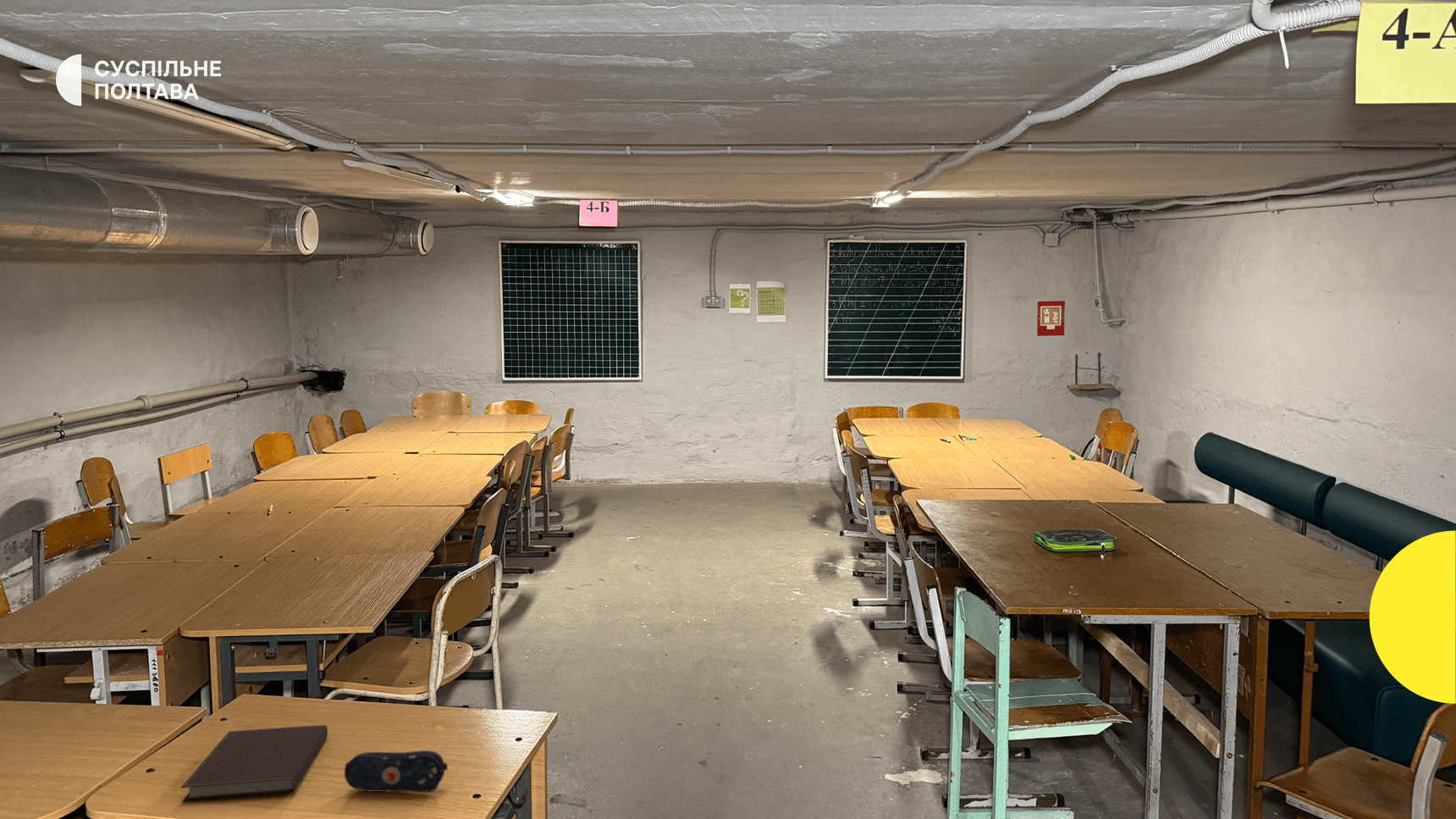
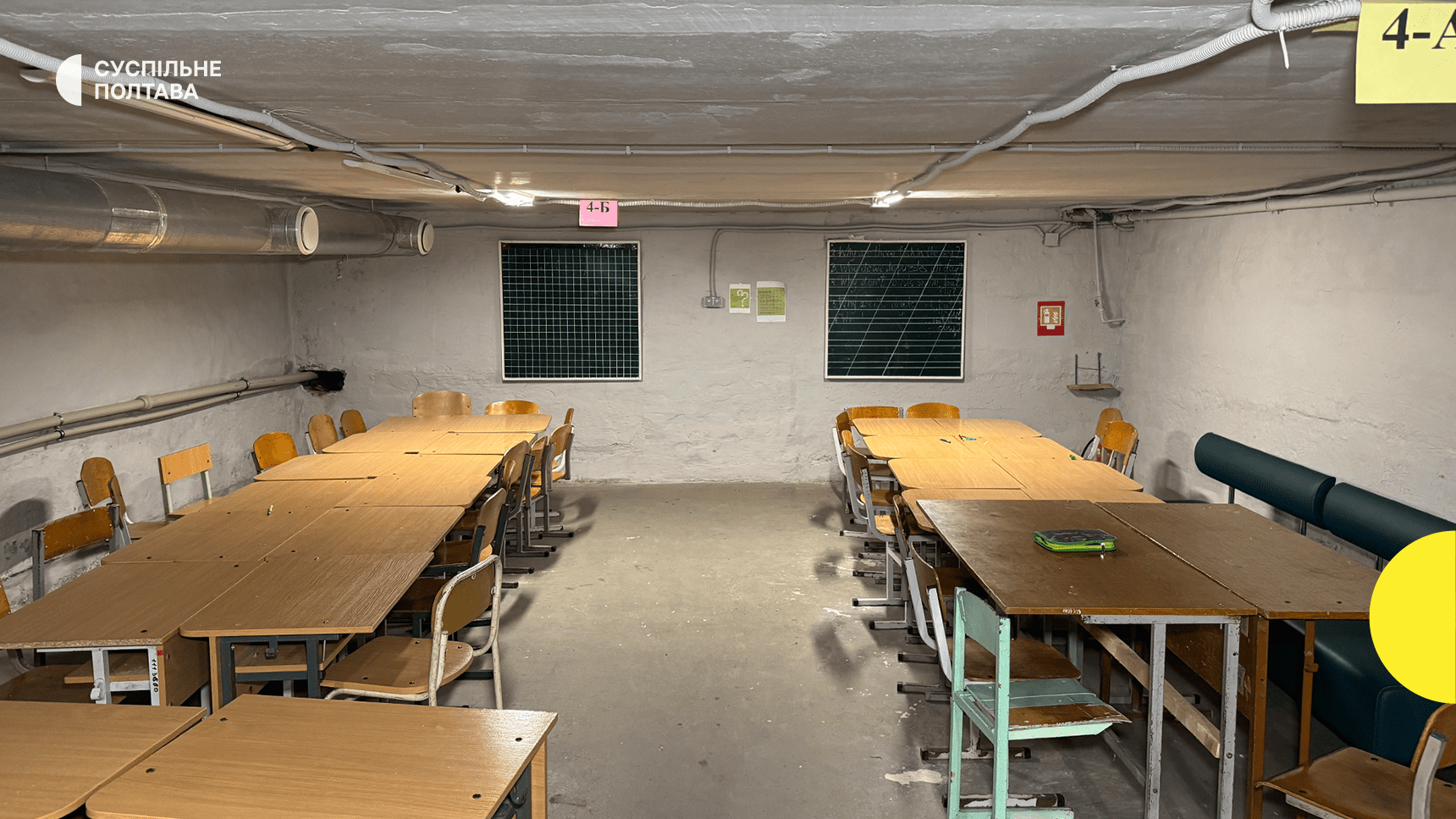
- notebook [180,724,328,803]
- pencil case [344,750,449,793]
